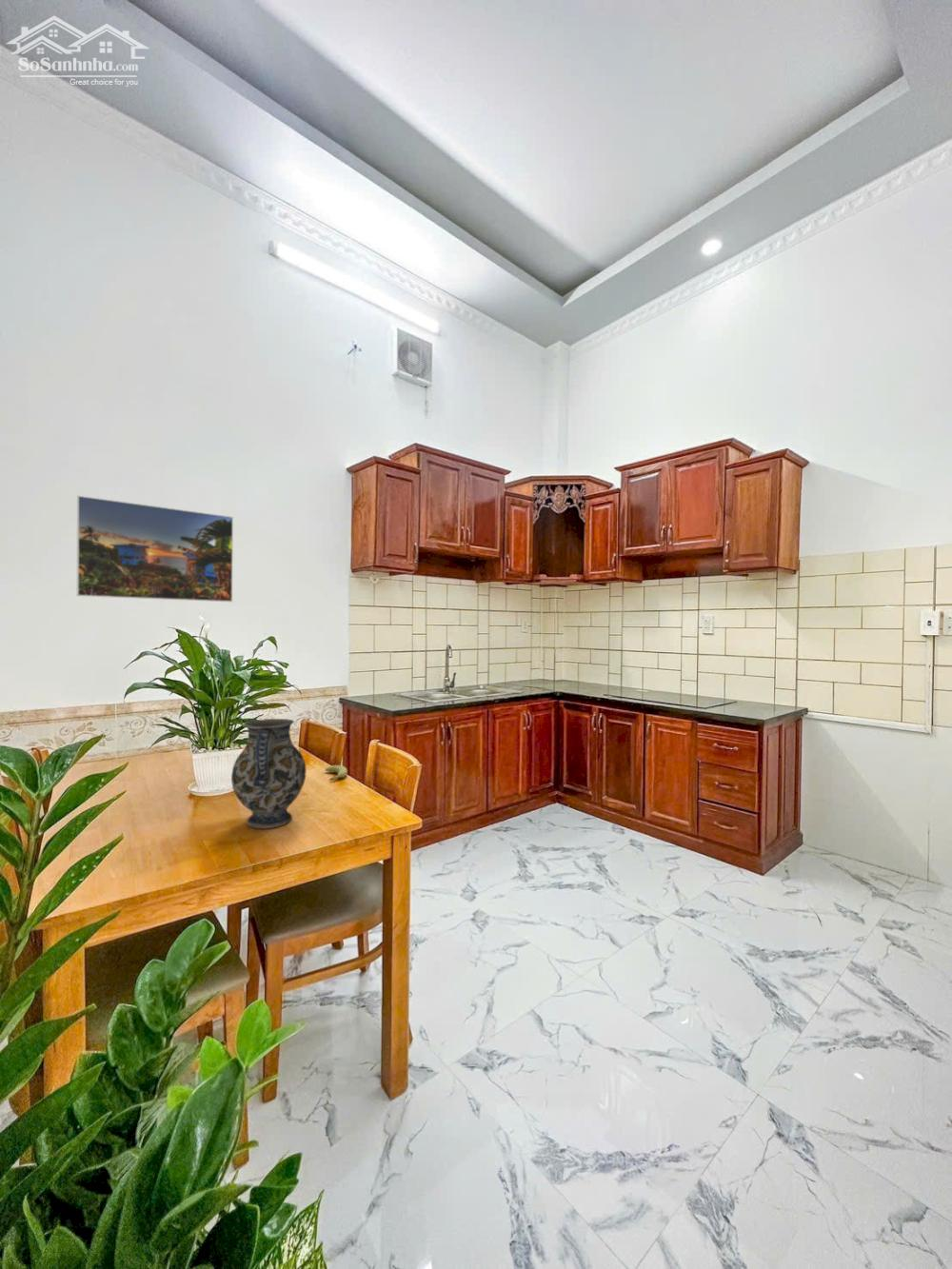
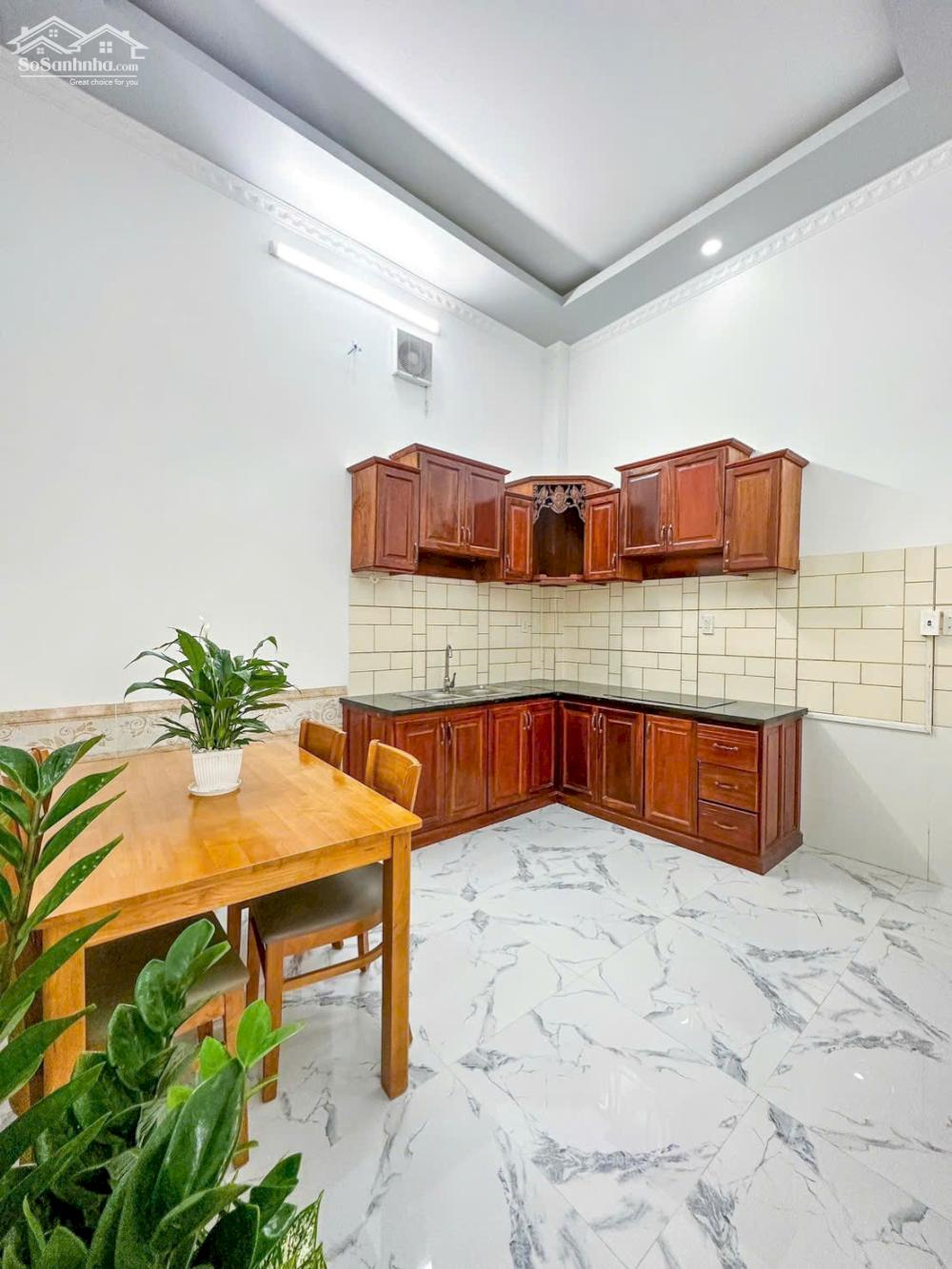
- ewer [230,718,307,829]
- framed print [76,495,234,603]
- fruit [324,764,348,782]
